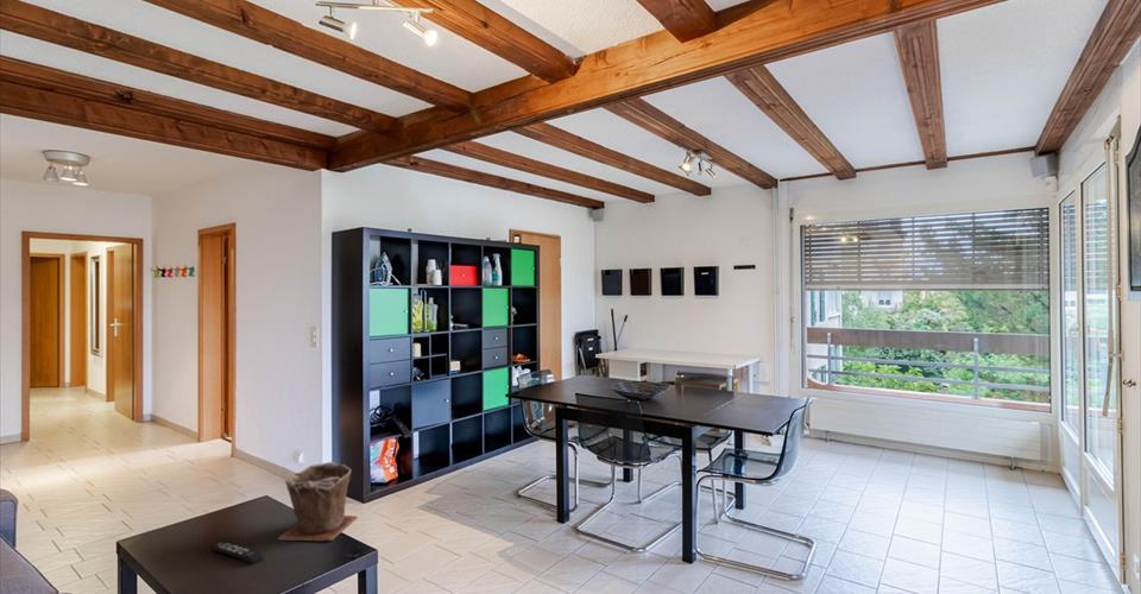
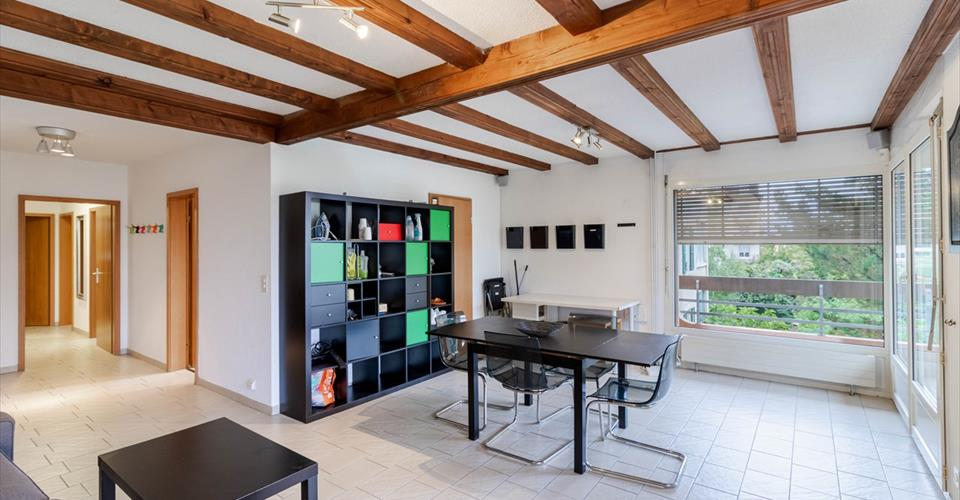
- remote control [210,541,265,565]
- plant pot [276,461,359,542]
